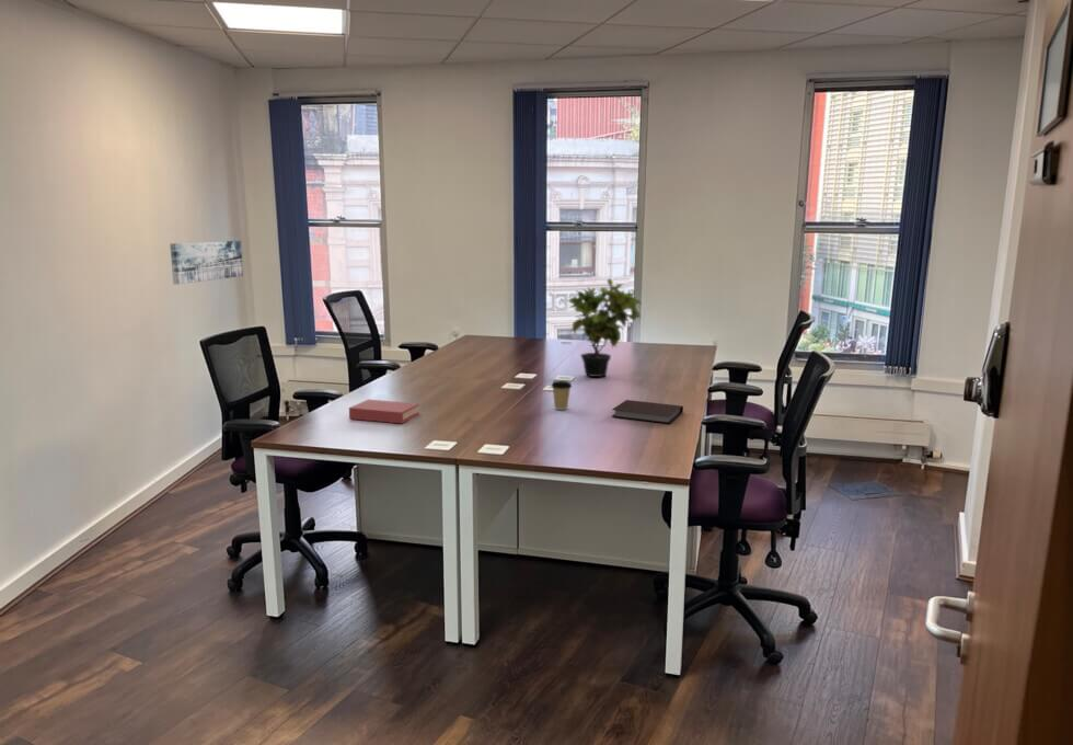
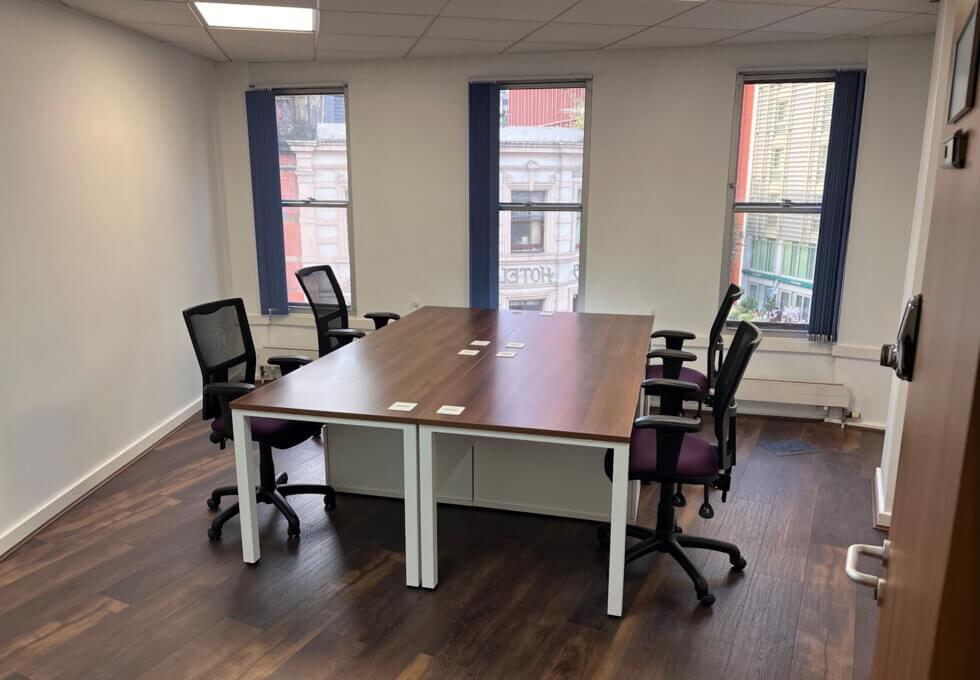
- potted plant [566,277,643,378]
- wall art [169,240,244,286]
- book [348,399,420,425]
- notebook [611,399,684,424]
- coffee cup [550,380,573,411]
